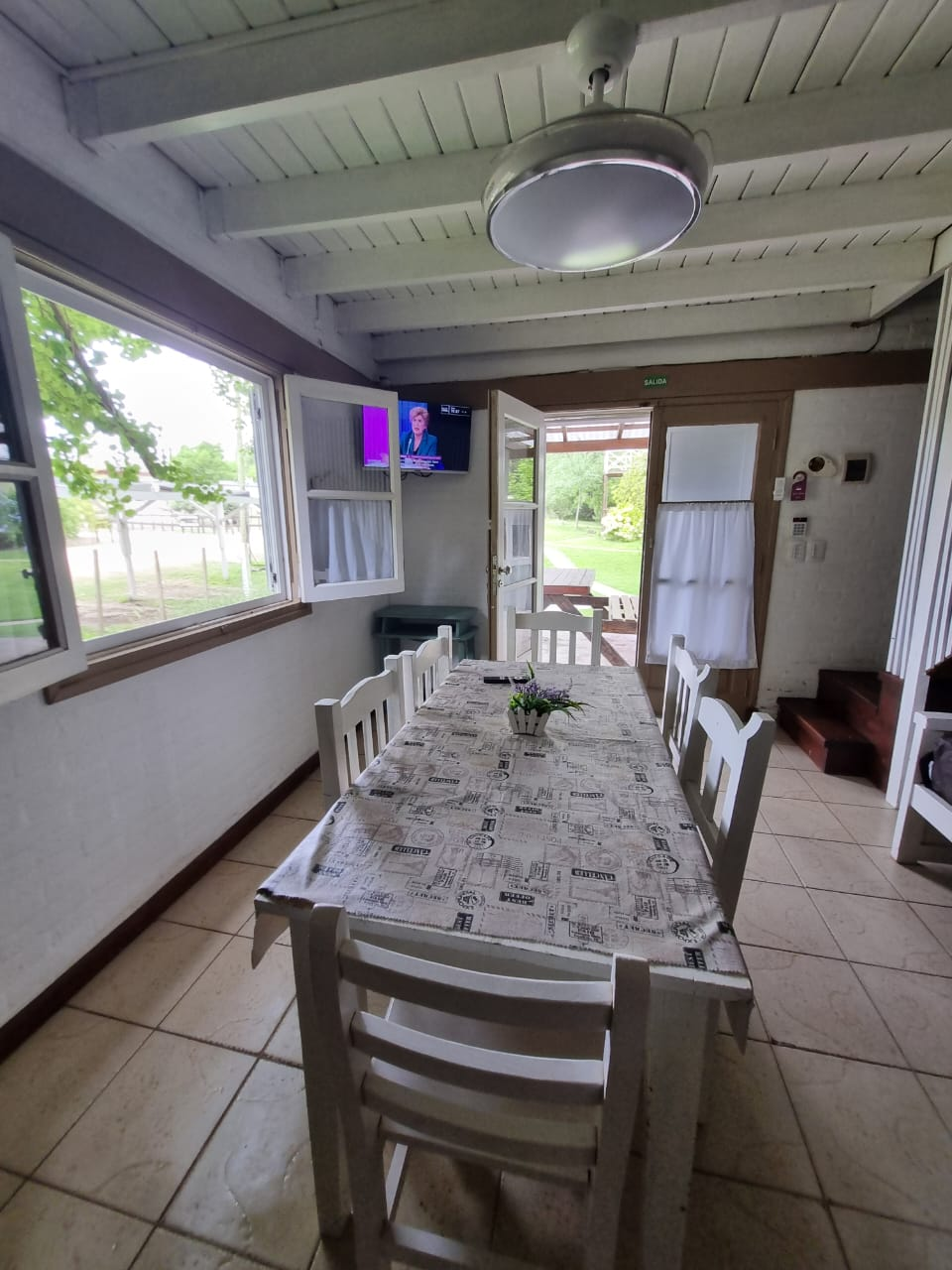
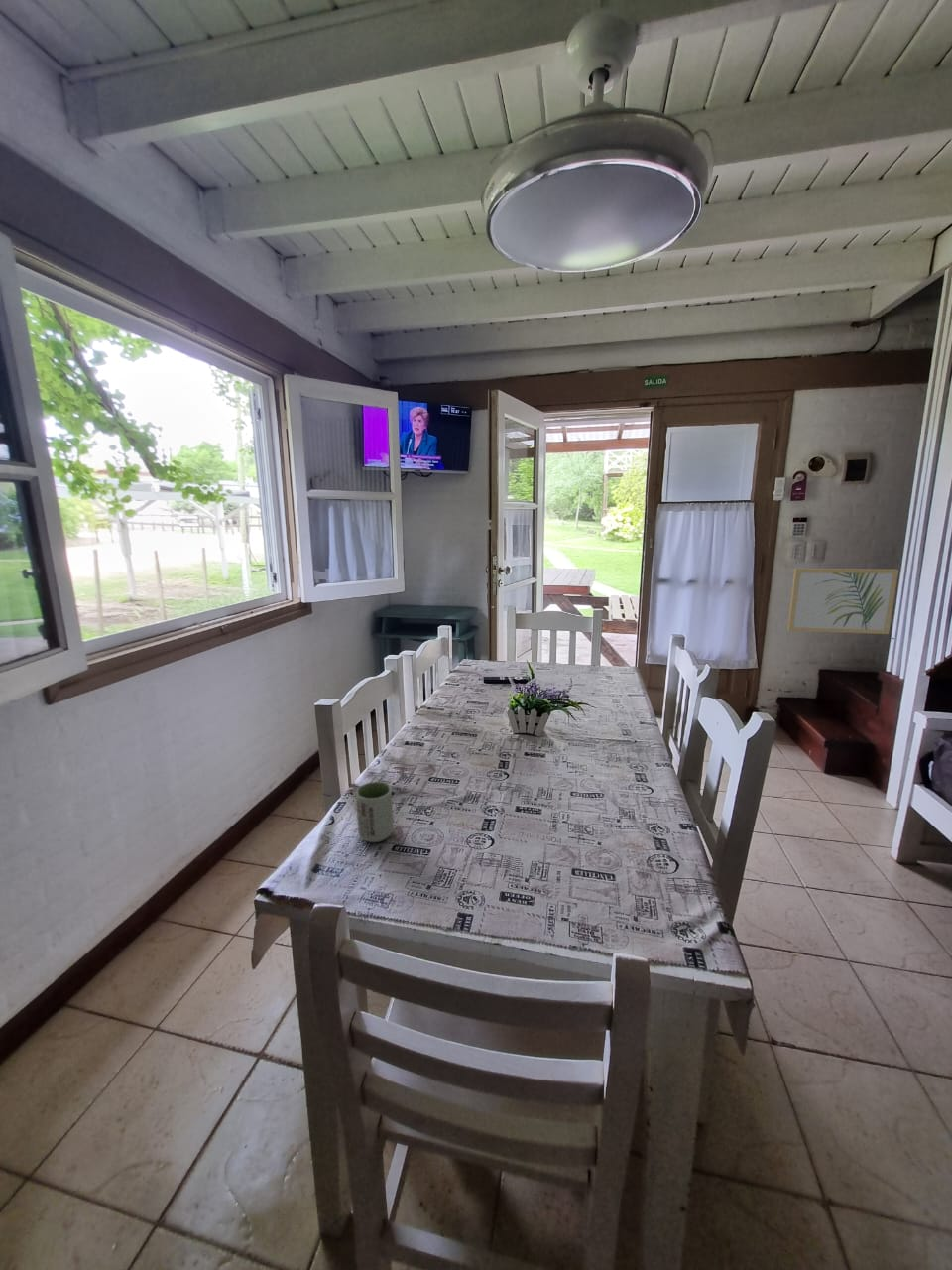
+ wall art [786,568,899,635]
+ cup [355,781,395,843]
